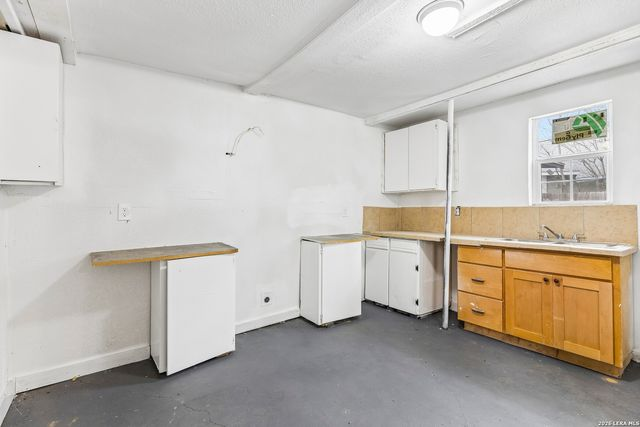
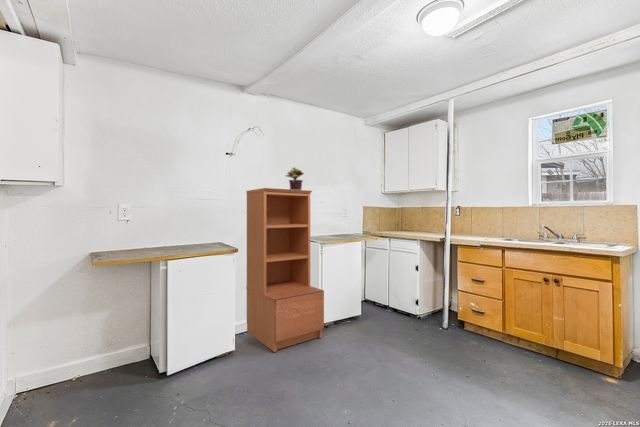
+ potted plant [284,166,305,190]
+ bookshelf [245,187,325,353]
